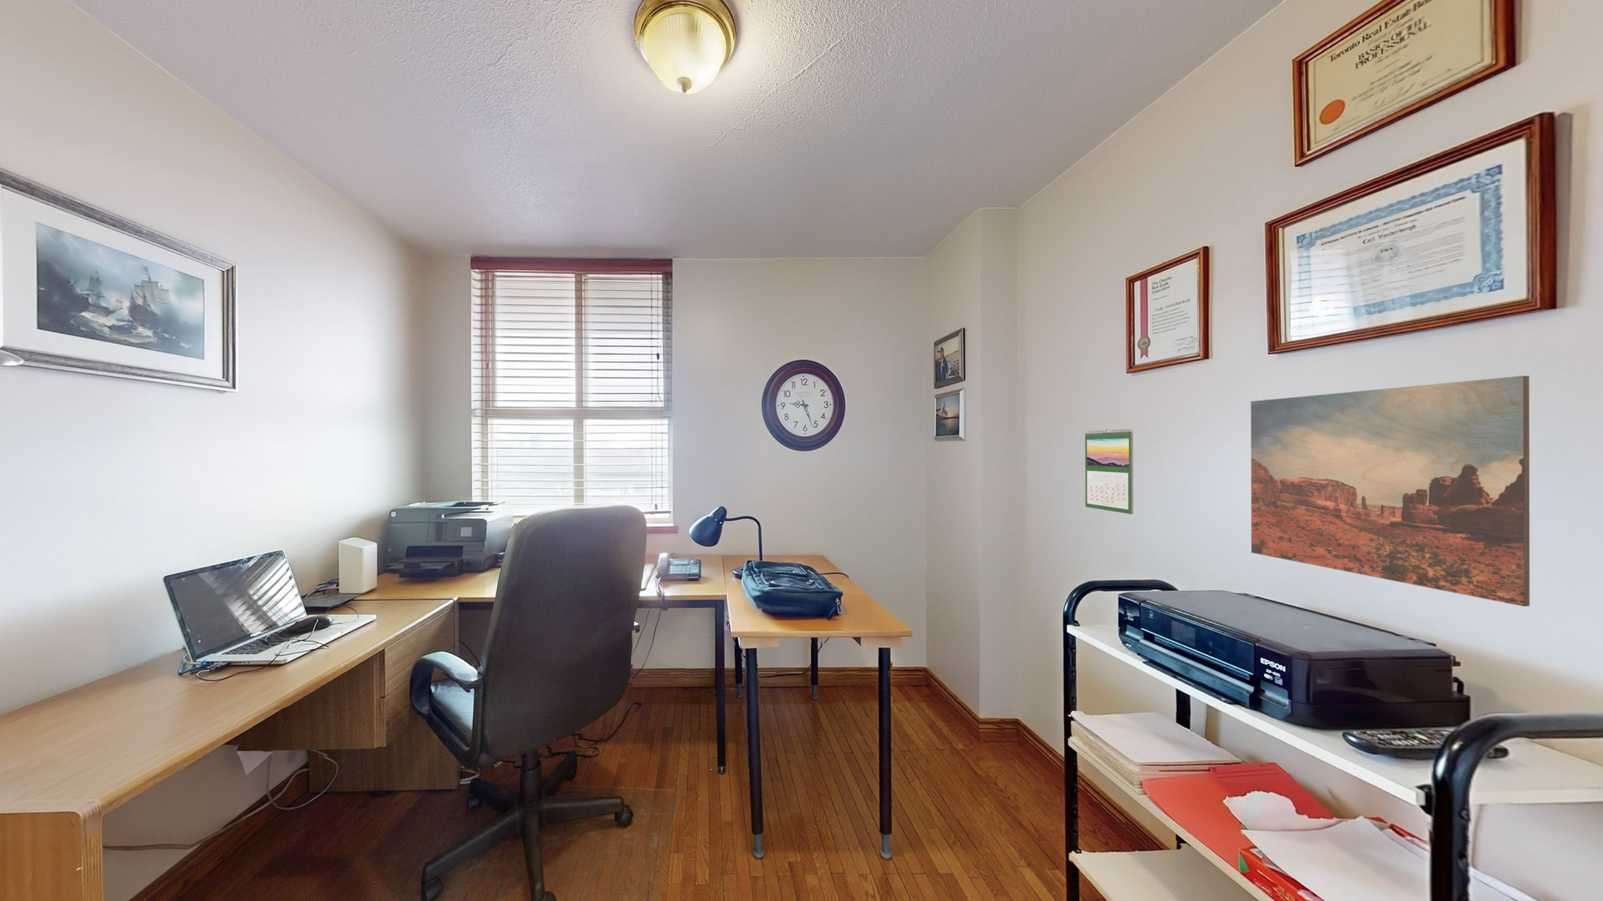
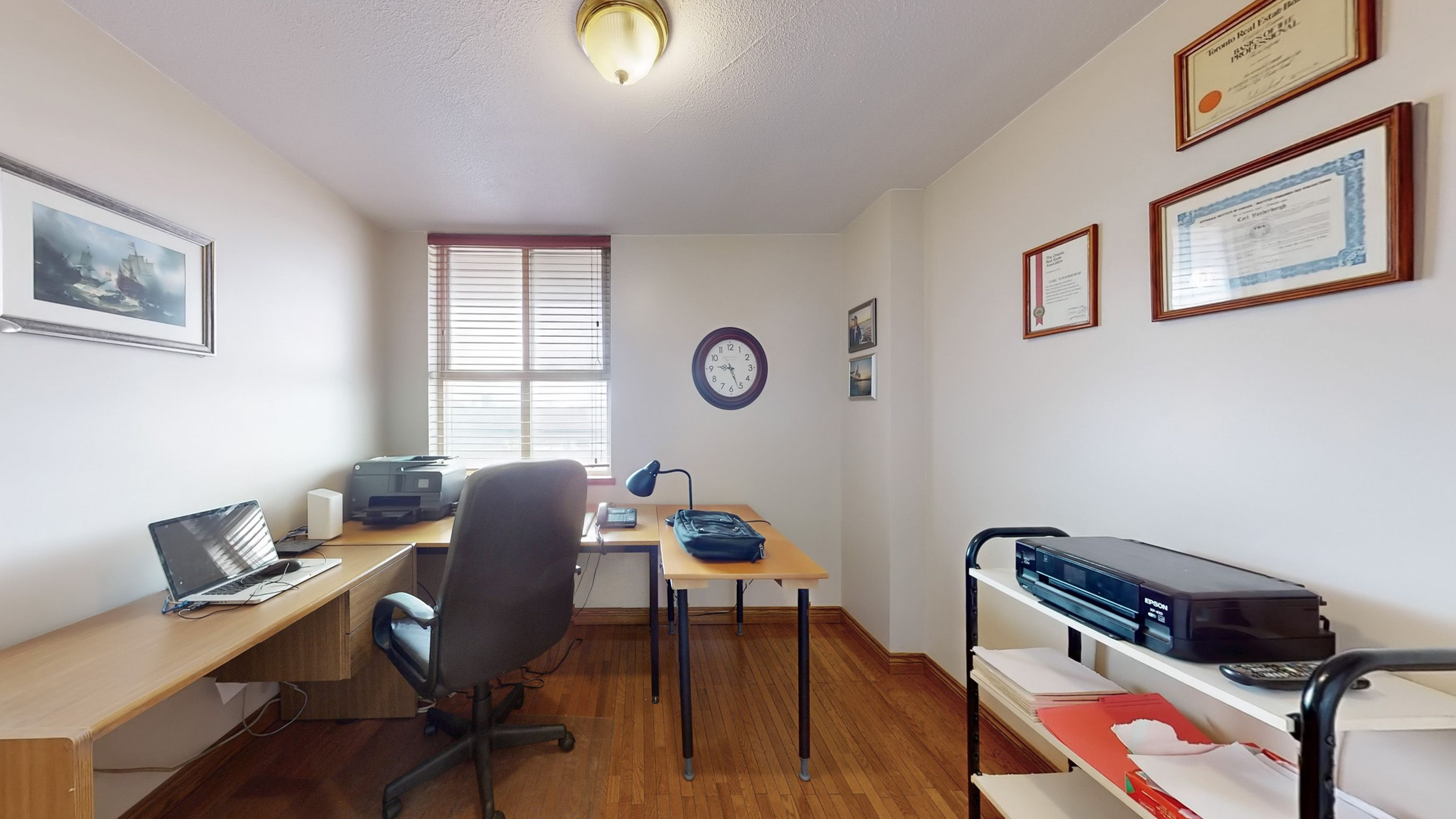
- calendar [1084,428,1134,515]
- wall art [1250,375,1530,607]
